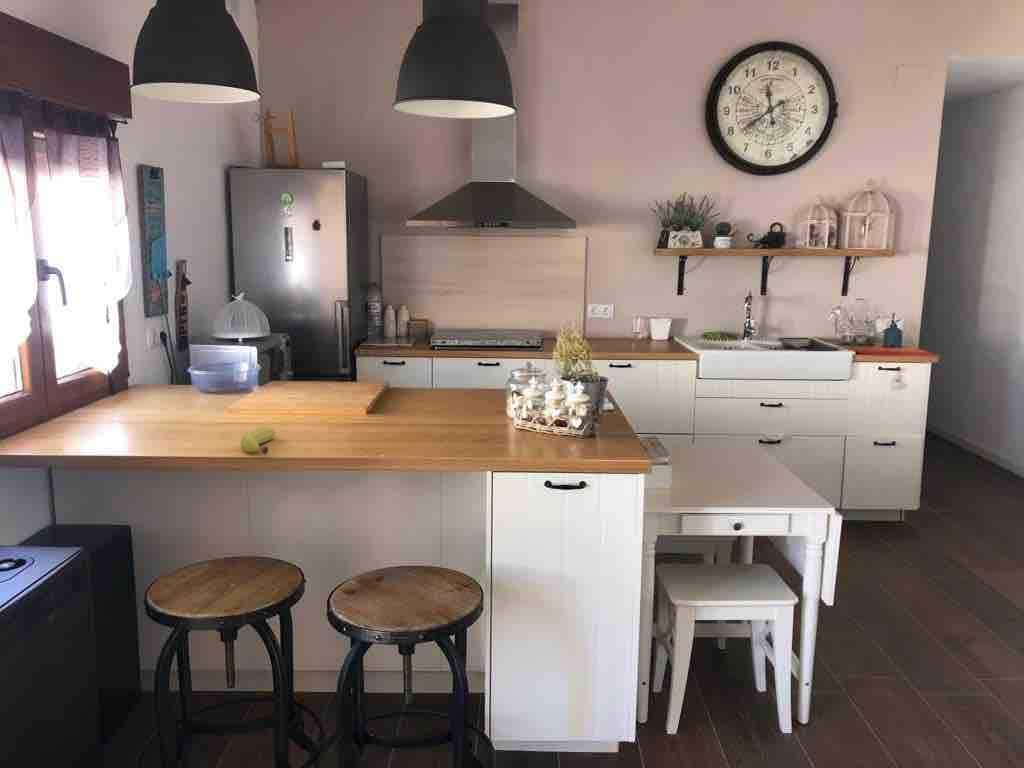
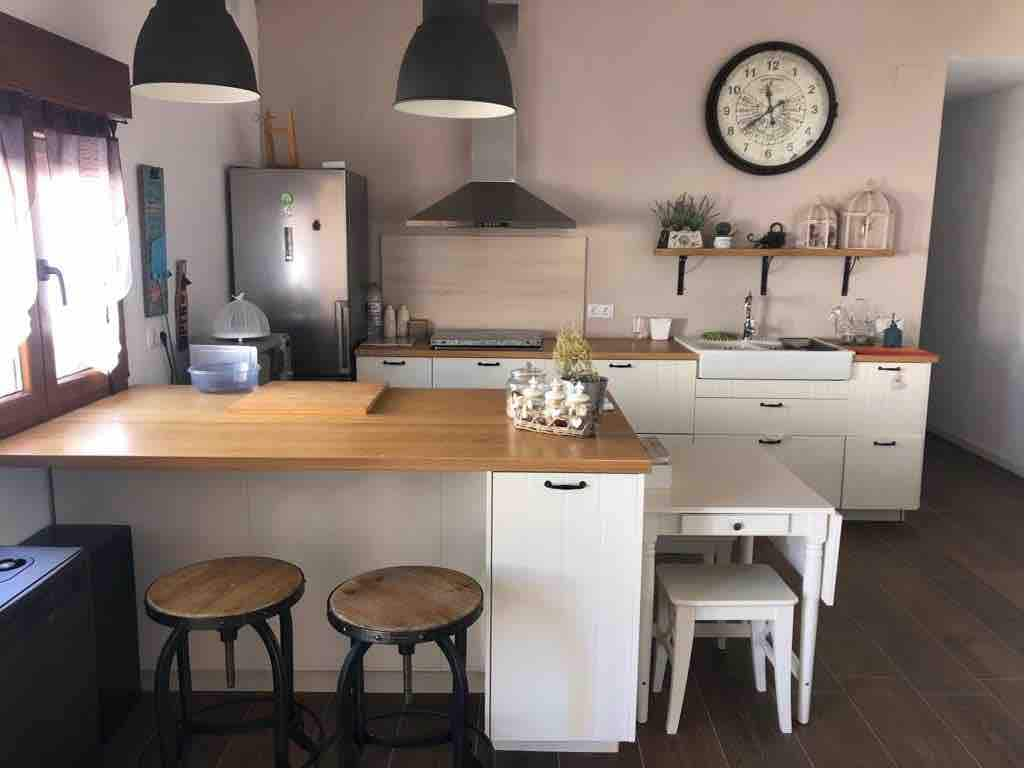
- fruit [239,426,277,455]
